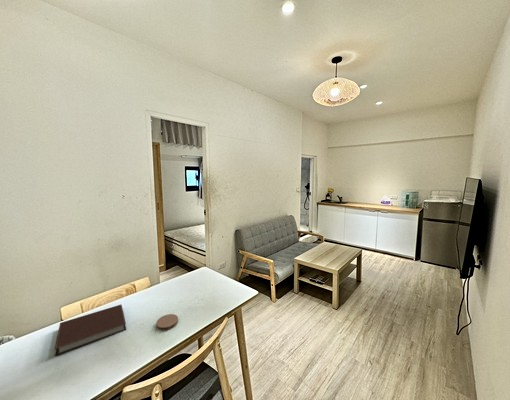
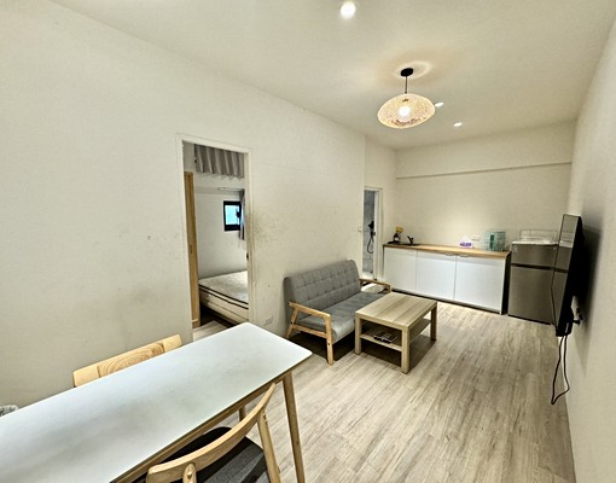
- notebook [54,304,127,357]
- coaster [155,313,179,331]
